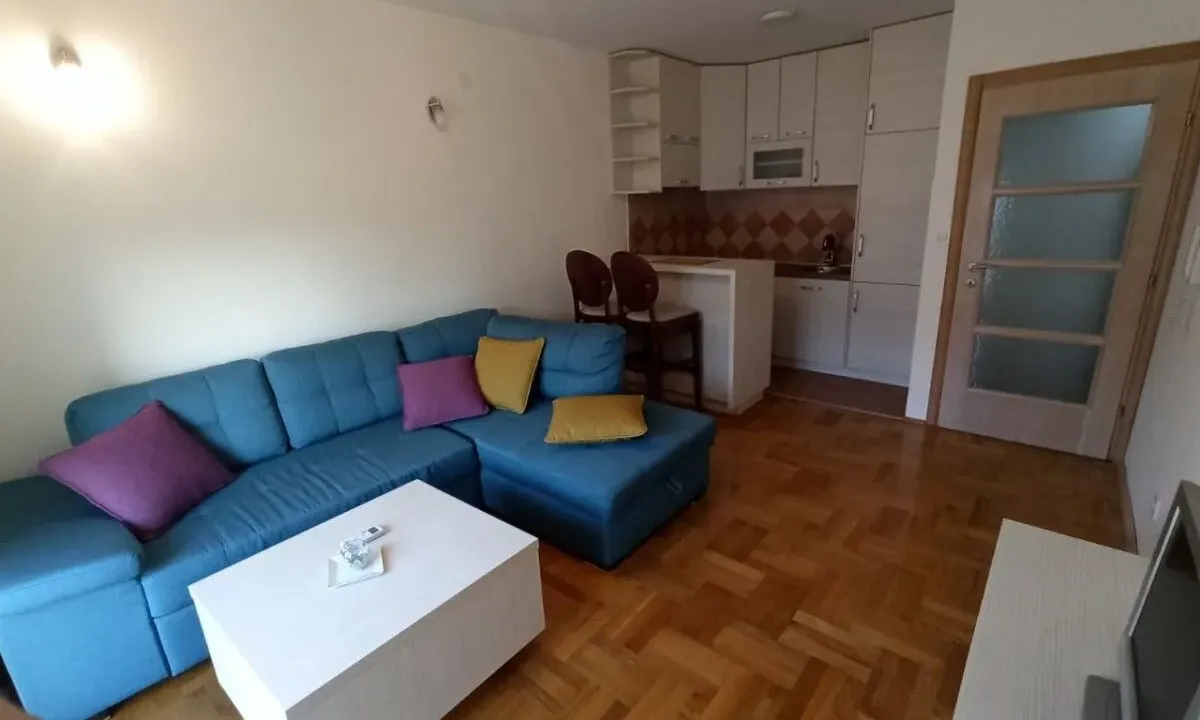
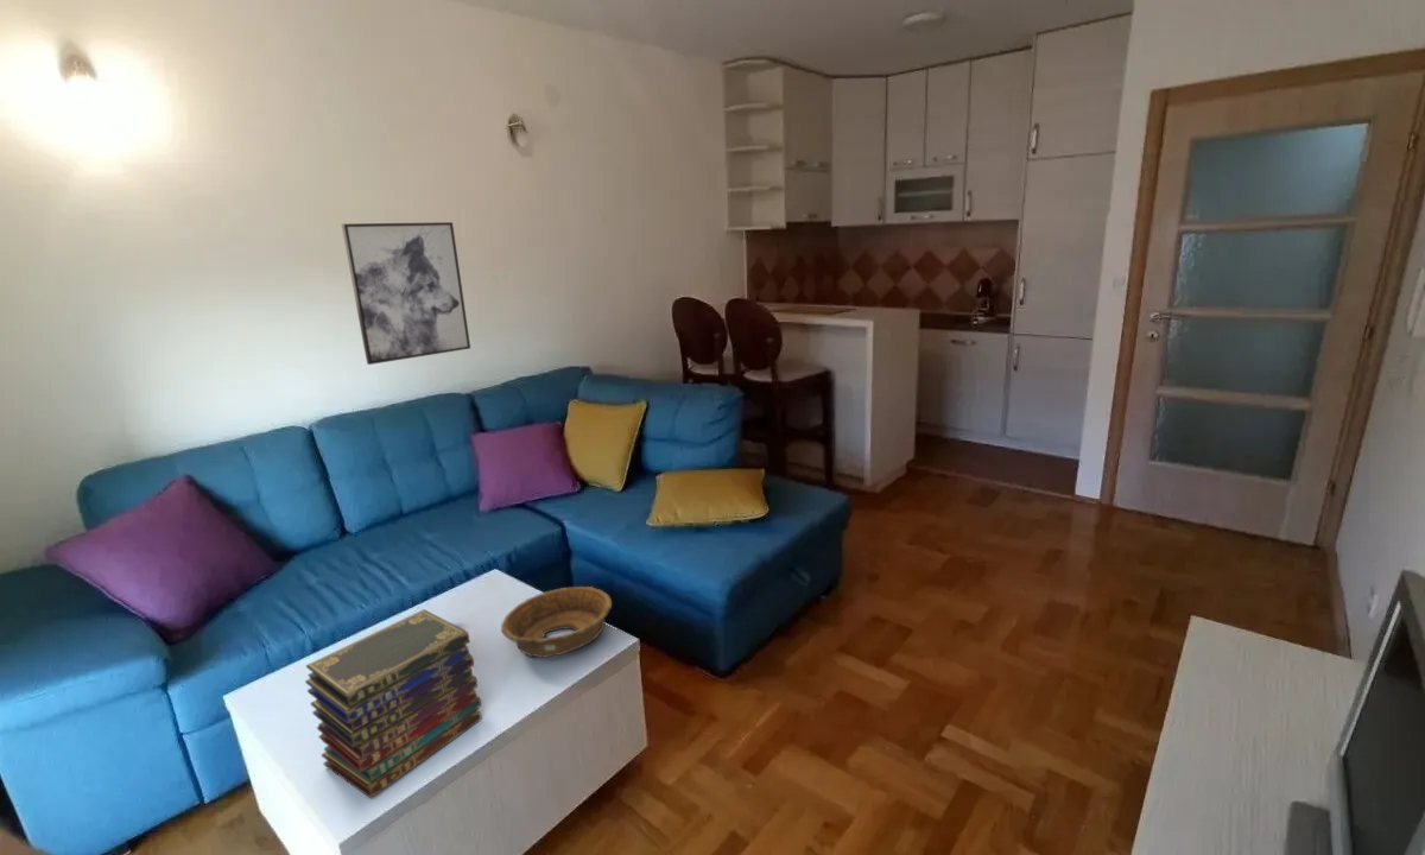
+ decorative bowl [500,585,613,659]
+ wall art [341,221,471,366]
+ book stack [304,608,482,799]
